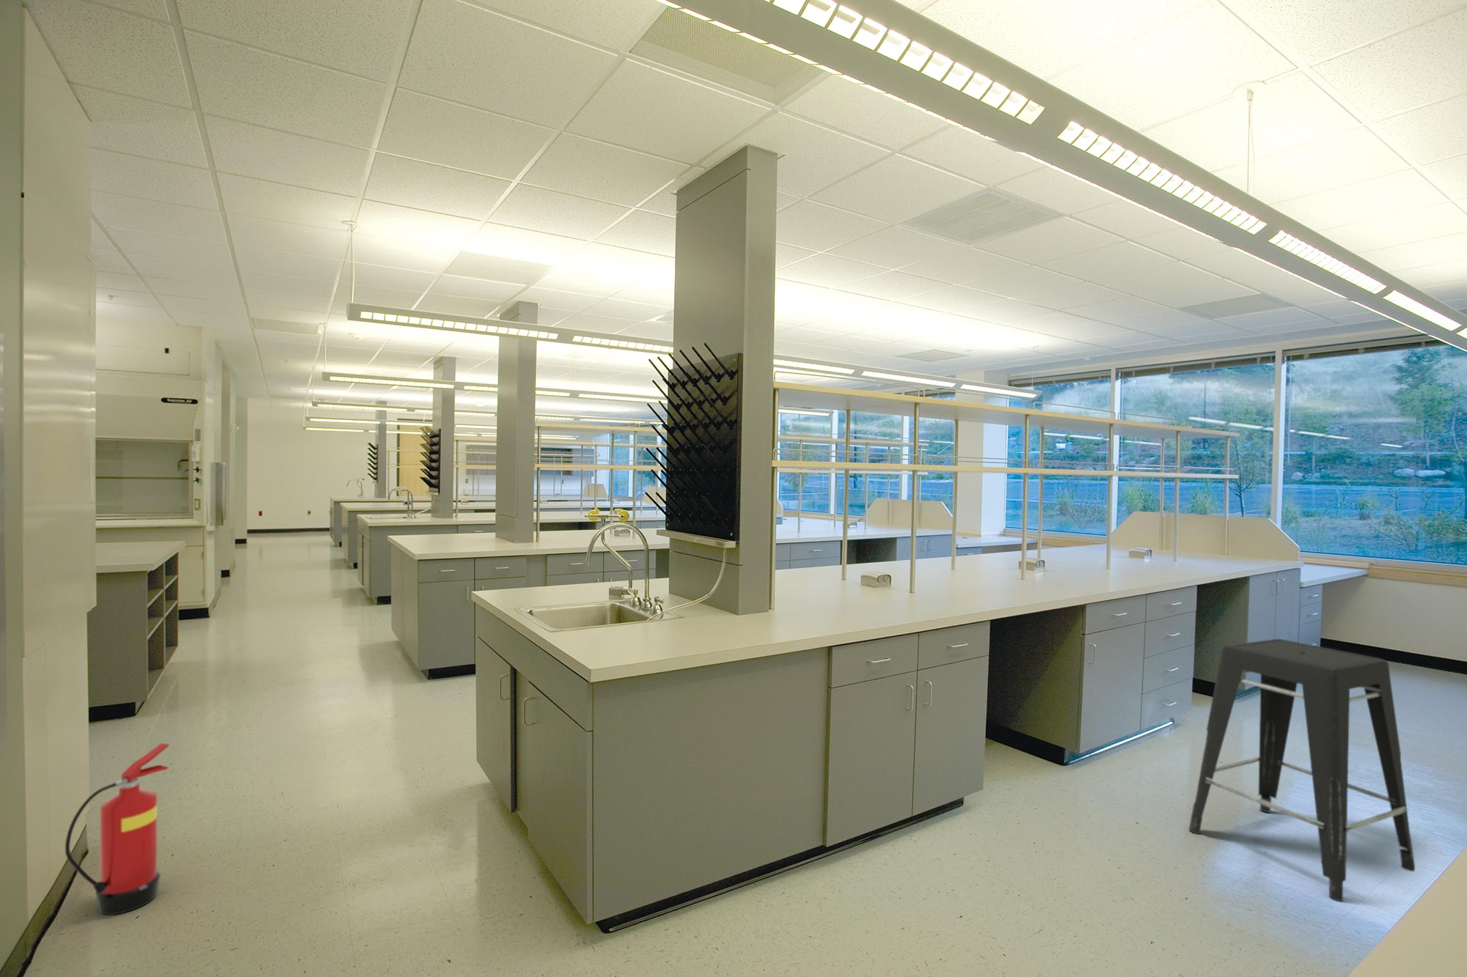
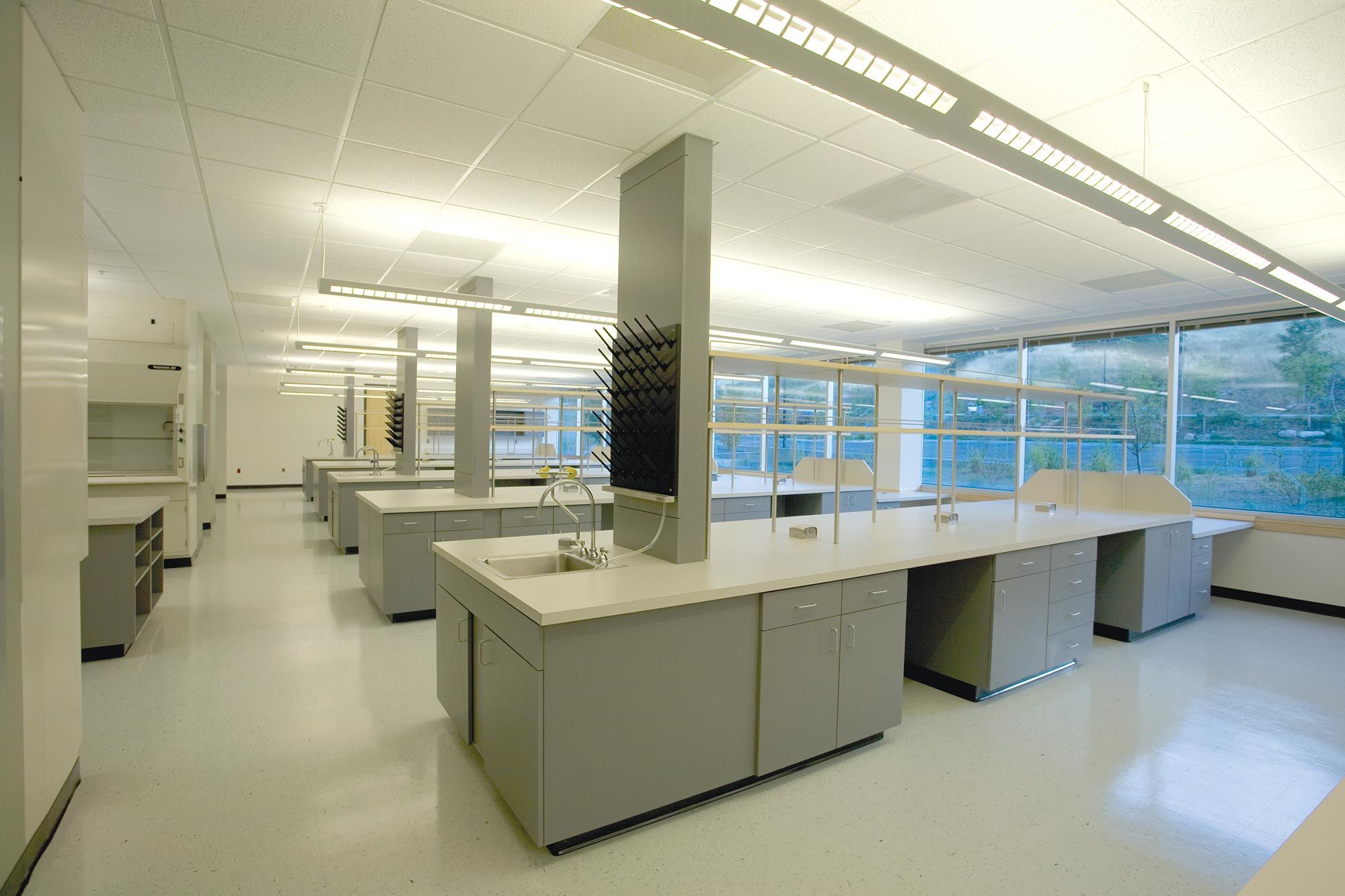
- fire extinguisher [64,743,170,916]
- stool [1188,638,1416,902]
